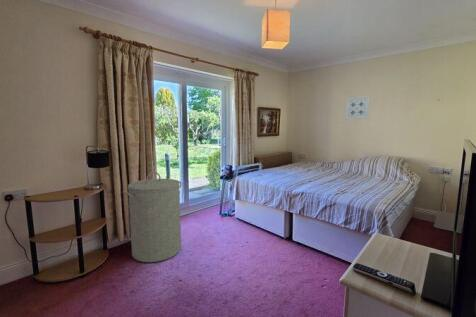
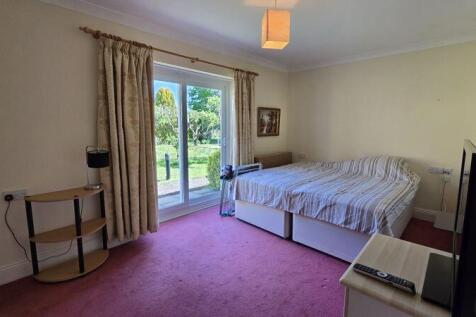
- laundry hamper [122,171,182,263]
- wall art [345,96,370,120]
